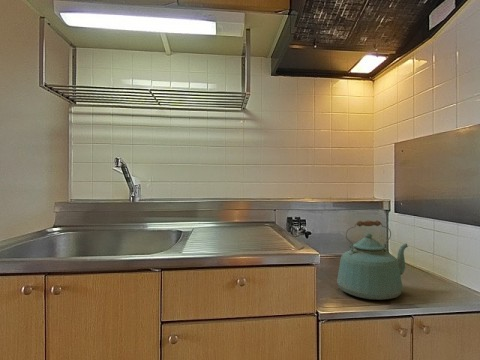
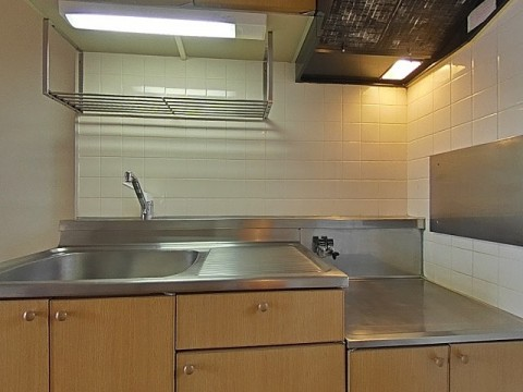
- kettle [336,219,409,301]
